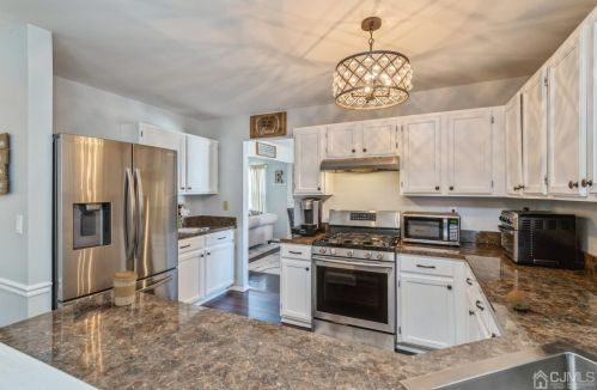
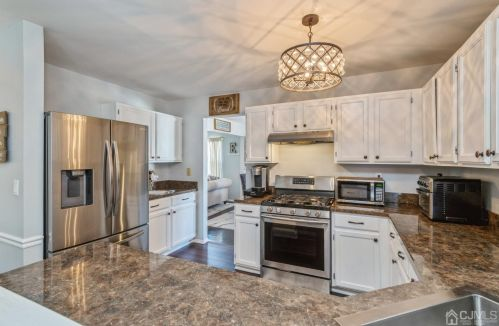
- fruit [506,290,531,311]
- coffee cup [111,269,139,307]
